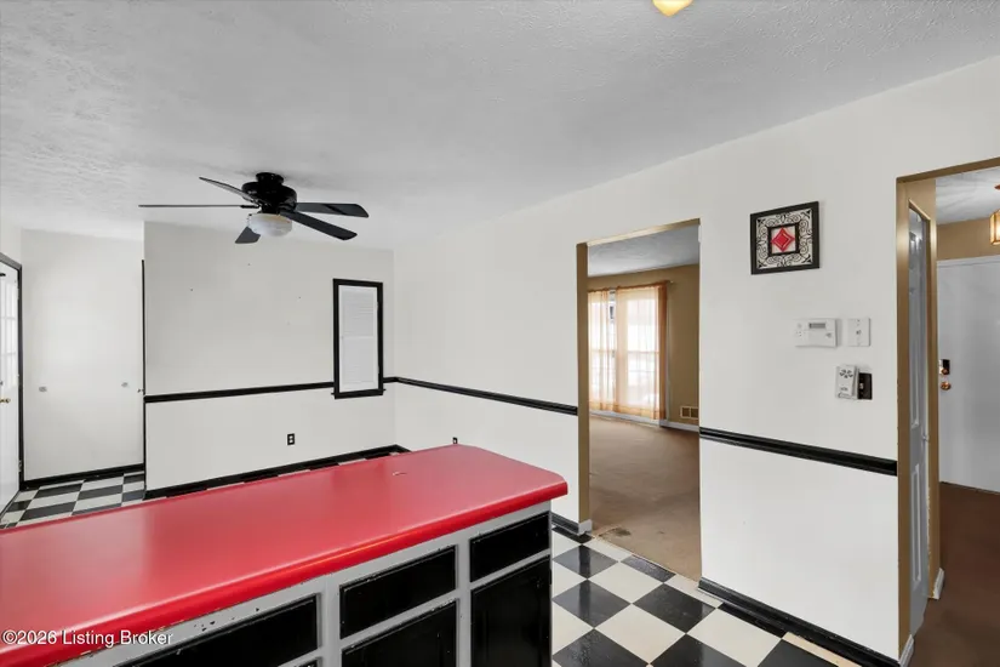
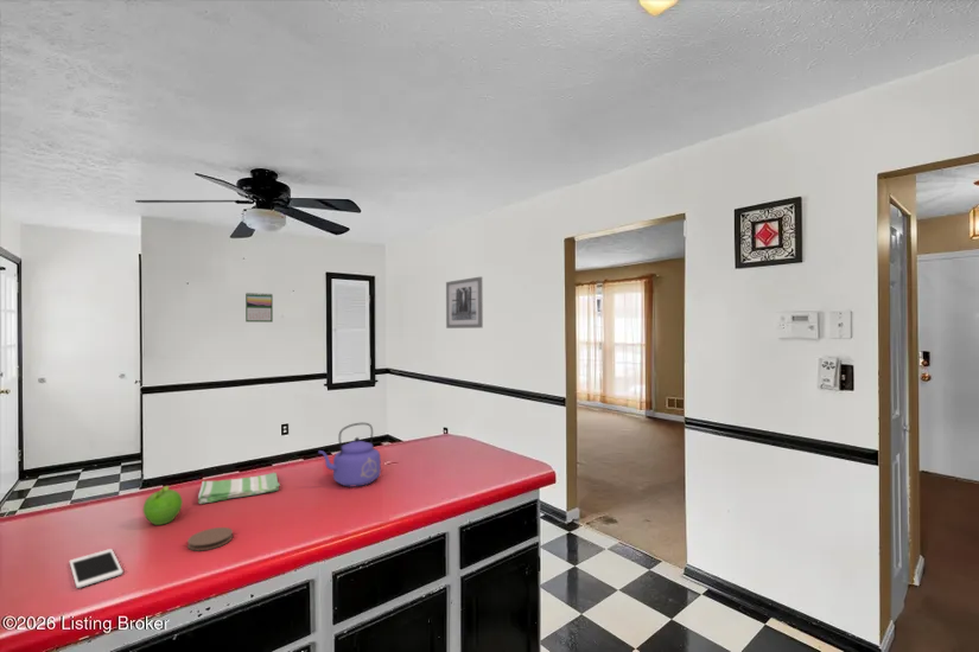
+ dish towel [197,472,281,505]
+ kettle [317,422,382,487]
+ calendar [244,292,274,324]
+ fruit [142,485,184,526]
+ wall art [445,276,484,330]
+ coaster [186,526,234,551]
+ cell phone [69,548,123,589]
